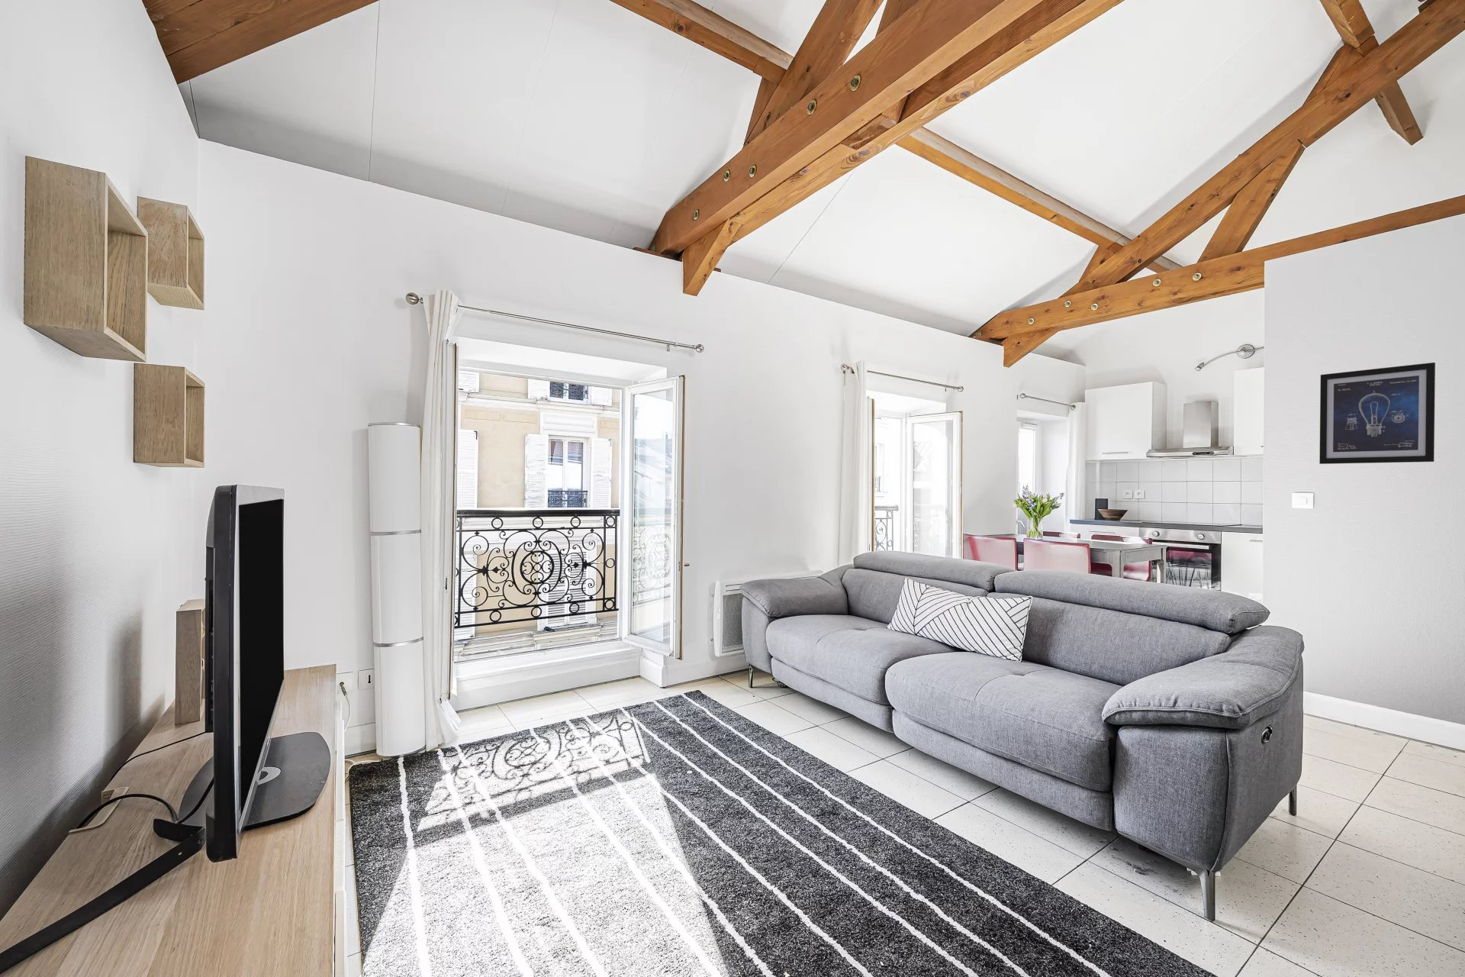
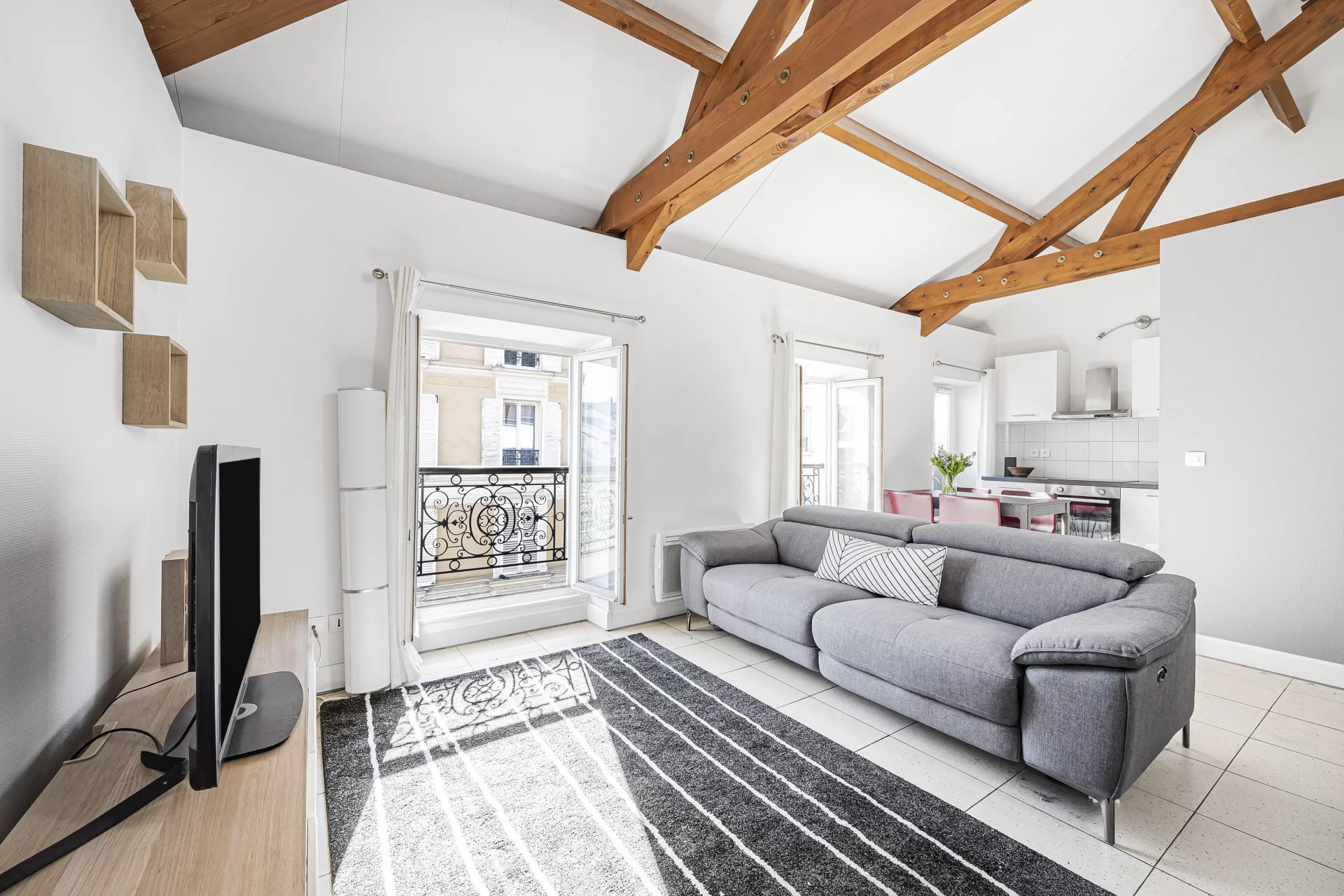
- wall art [1319,362,1436,465]
